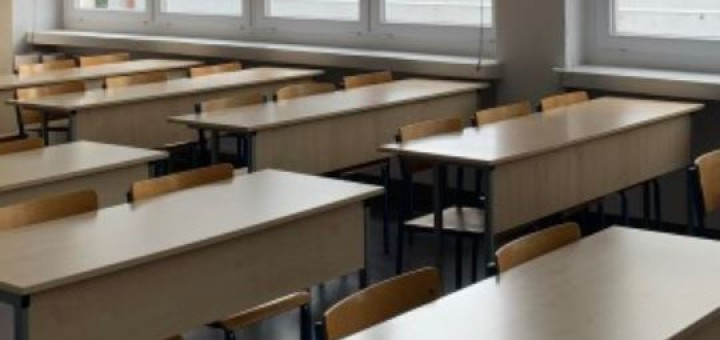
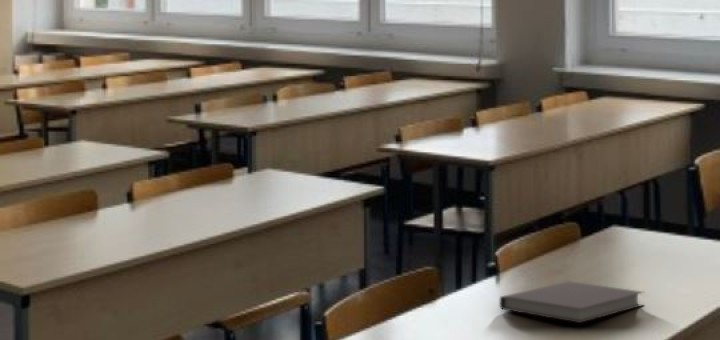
+ notebook [499,280,645,324]
